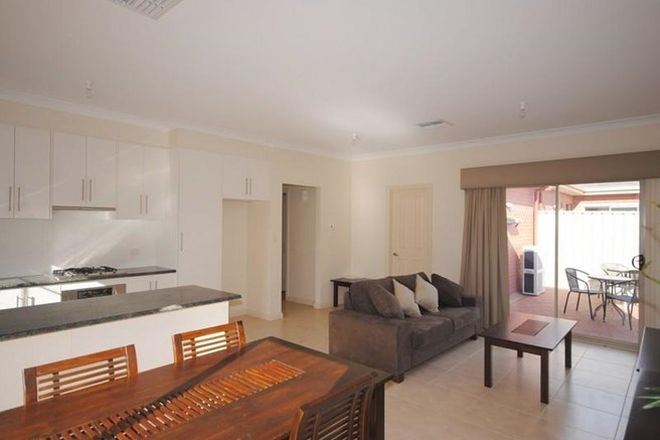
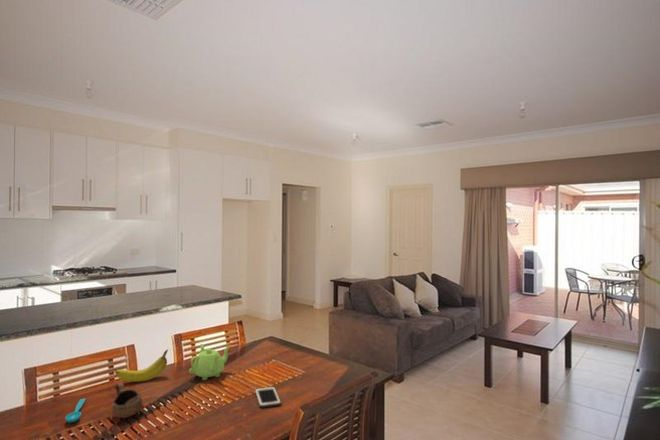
+ cell phone [254,386,282,408]
+ teapot [188,343,232,381]
+ fruit [114,349,169,383]
+ spoon [65,398,87,423]
+ cup [111,381,143,419]
